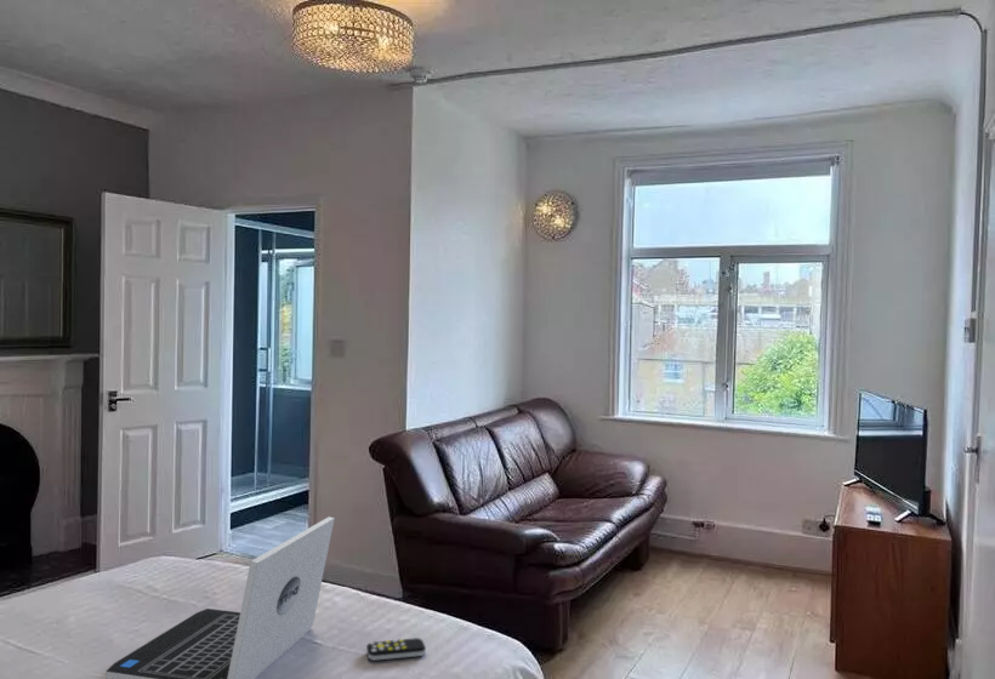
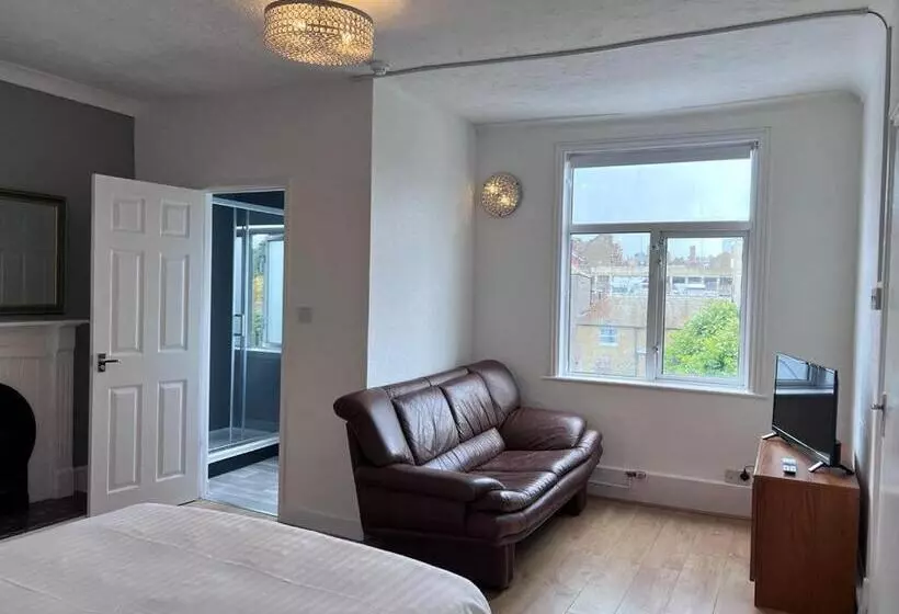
- remote control [365,637,427,662]
- laptop [104,515,336,679]
